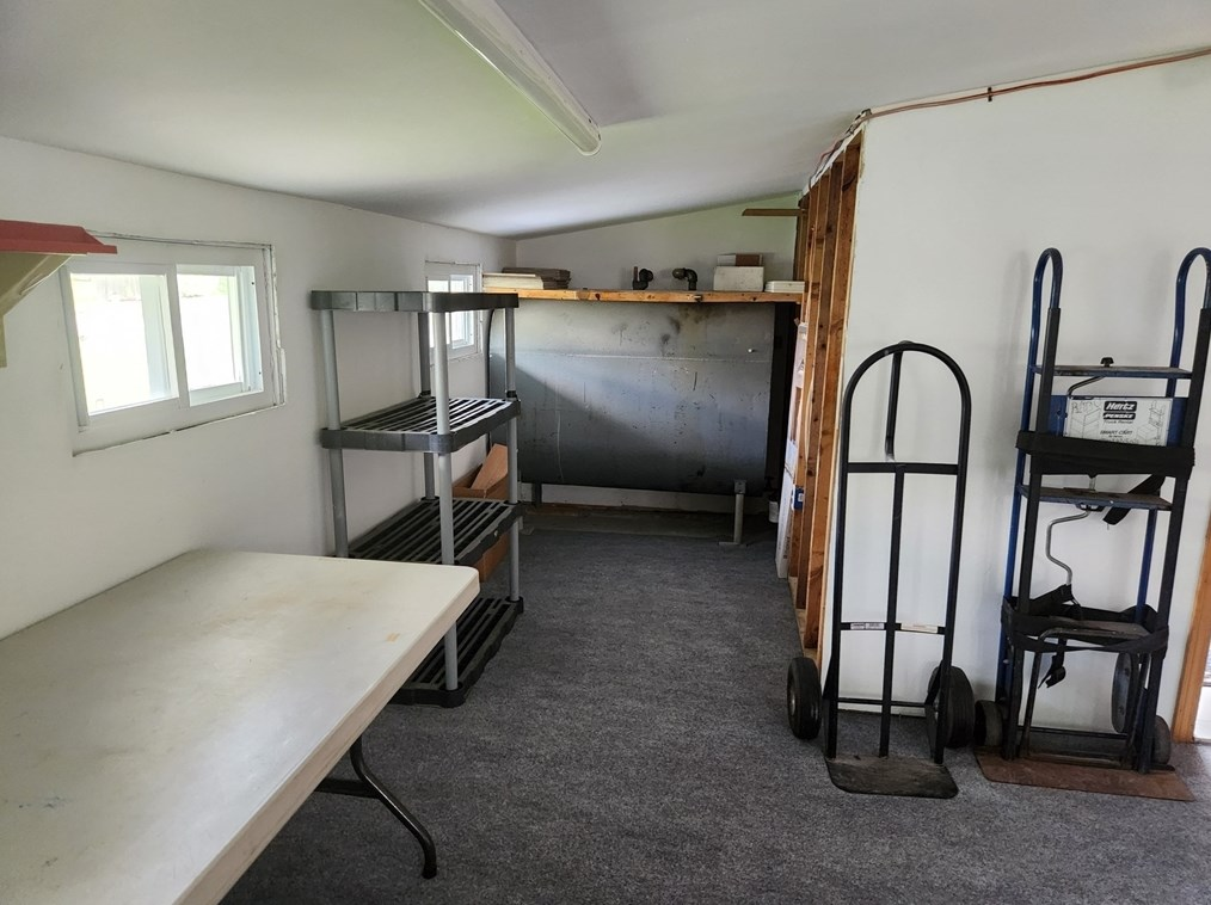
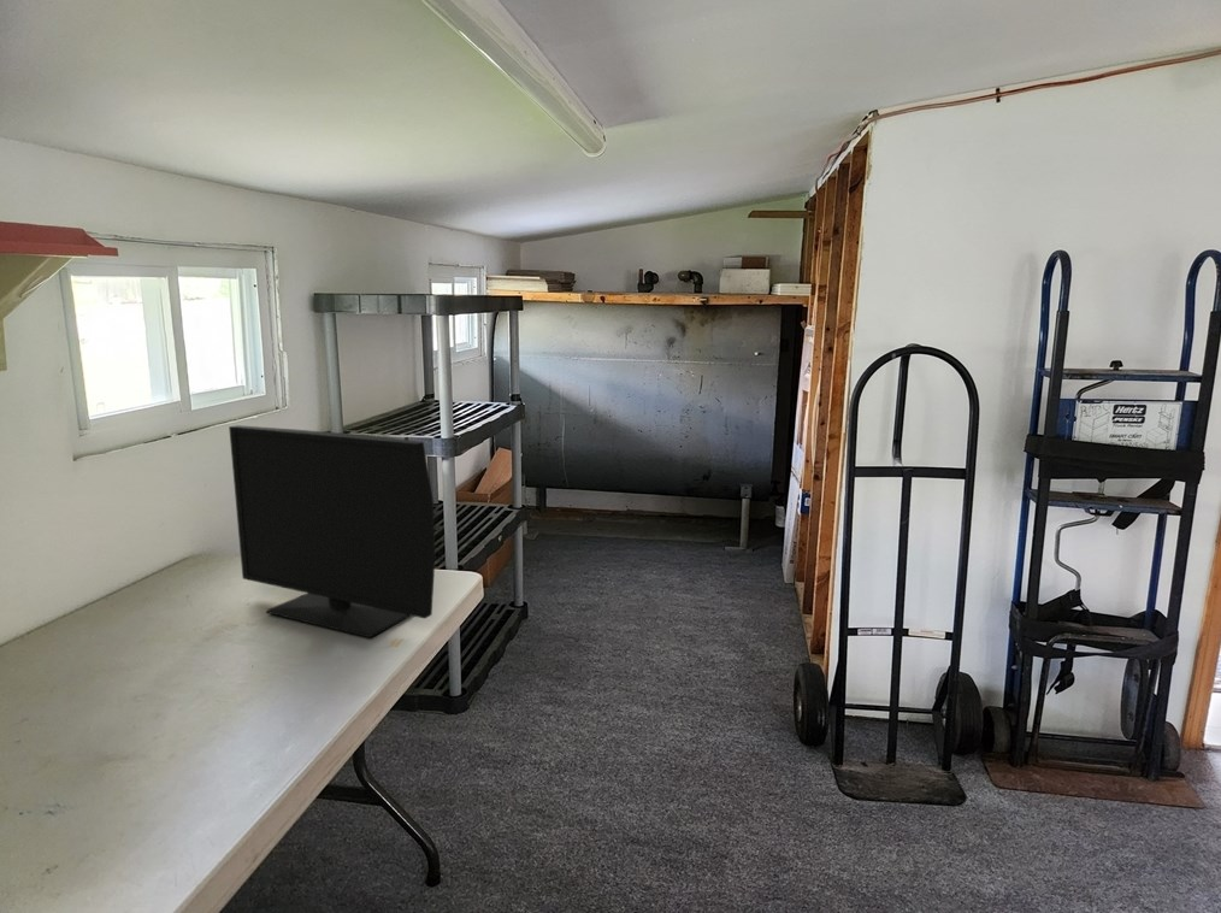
+ monitor [228,424,436,638]
